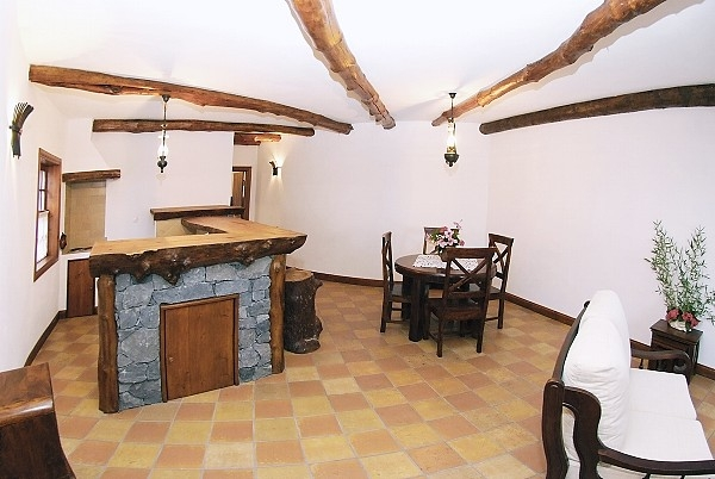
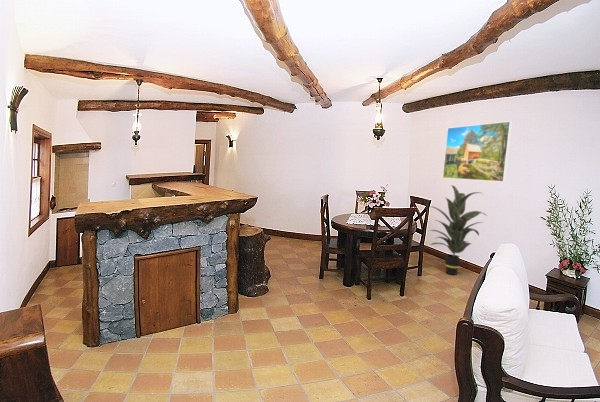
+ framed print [442,120,513,183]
+ indoor plant [428,184,488,276]
